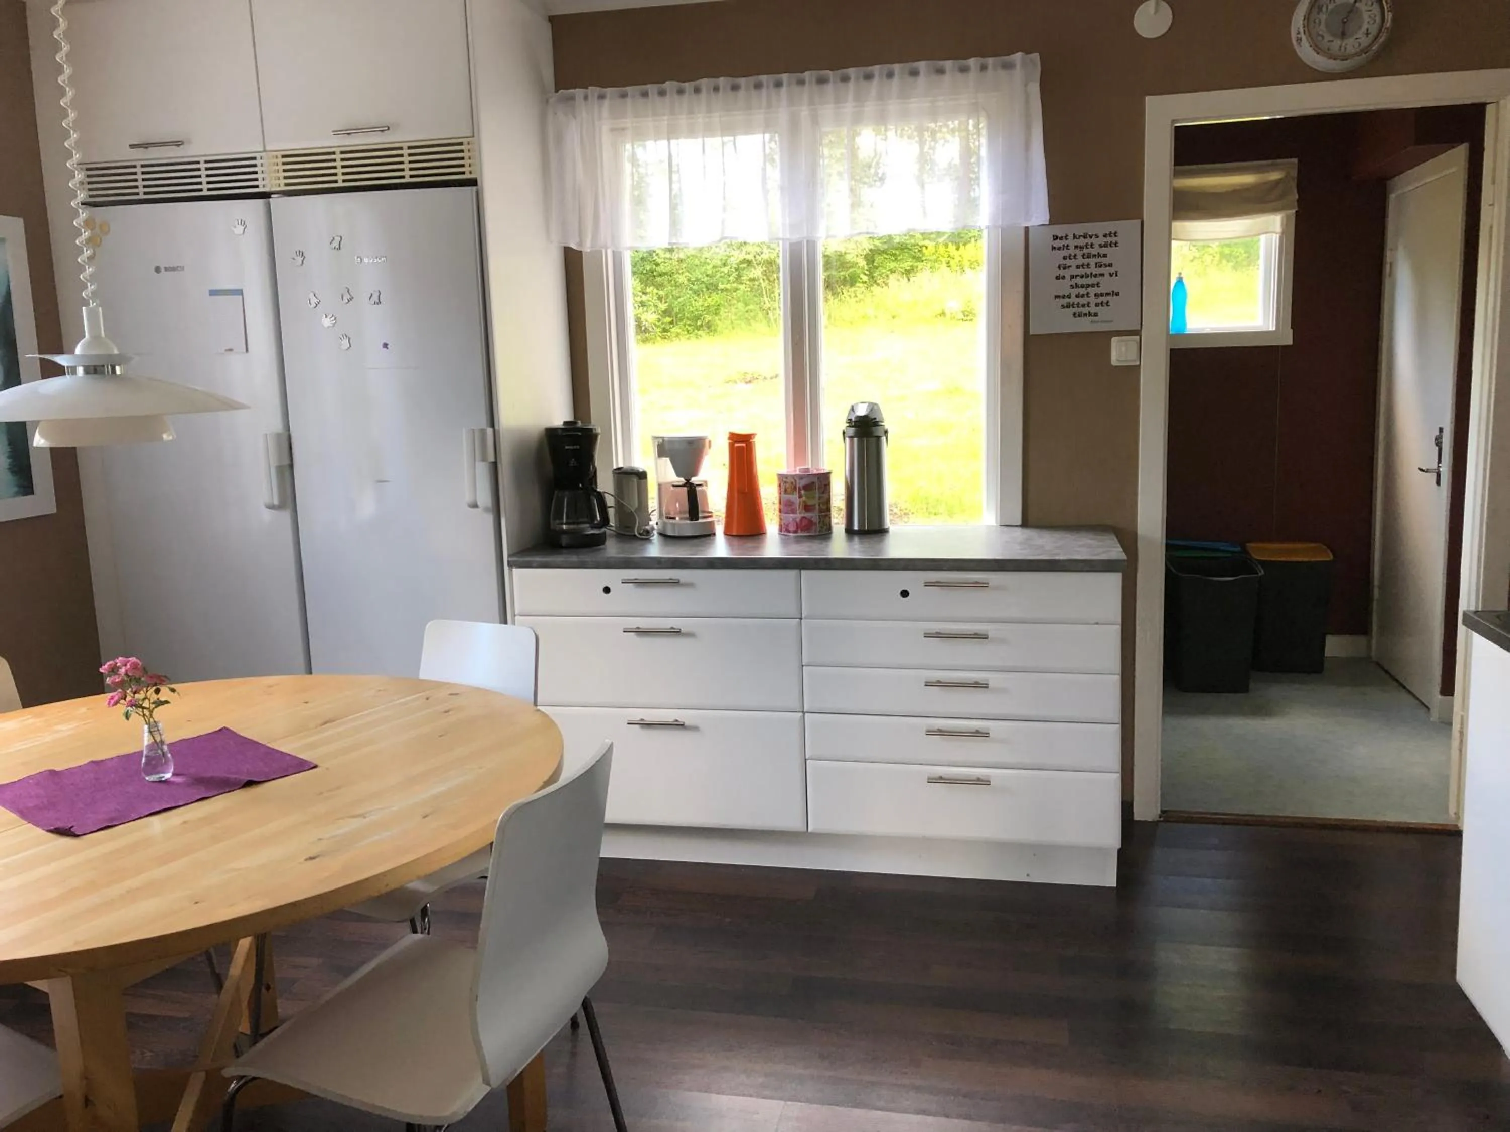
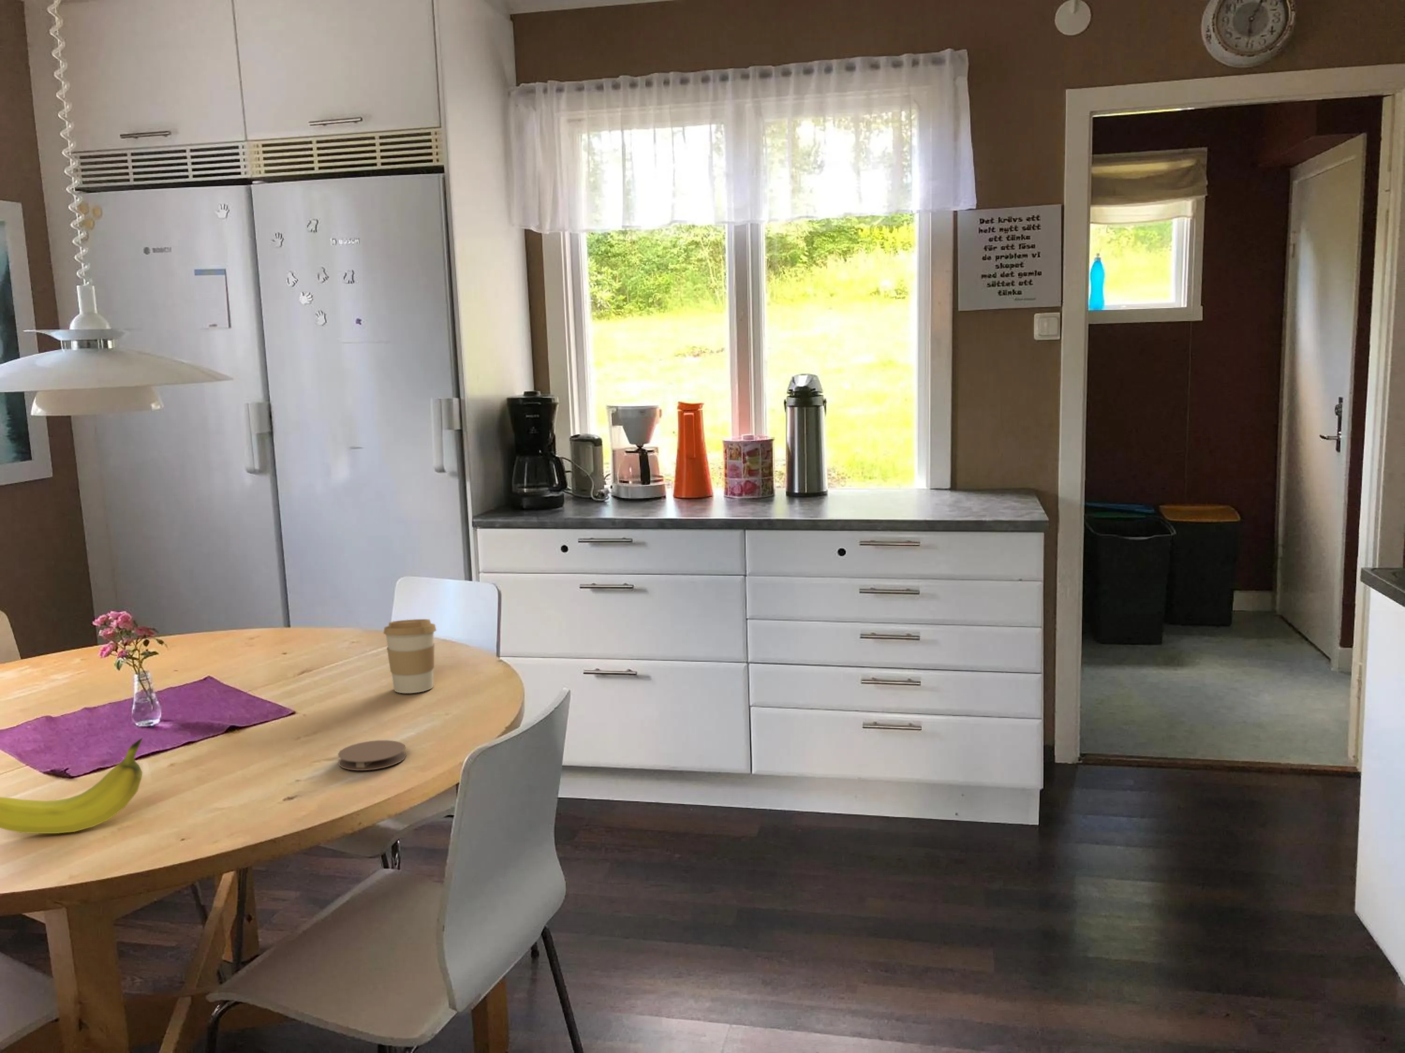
+ coffee cup [383,618,437,694]
+ fruit [0,737,144,834]
+ coaster [337,740,406,771]
